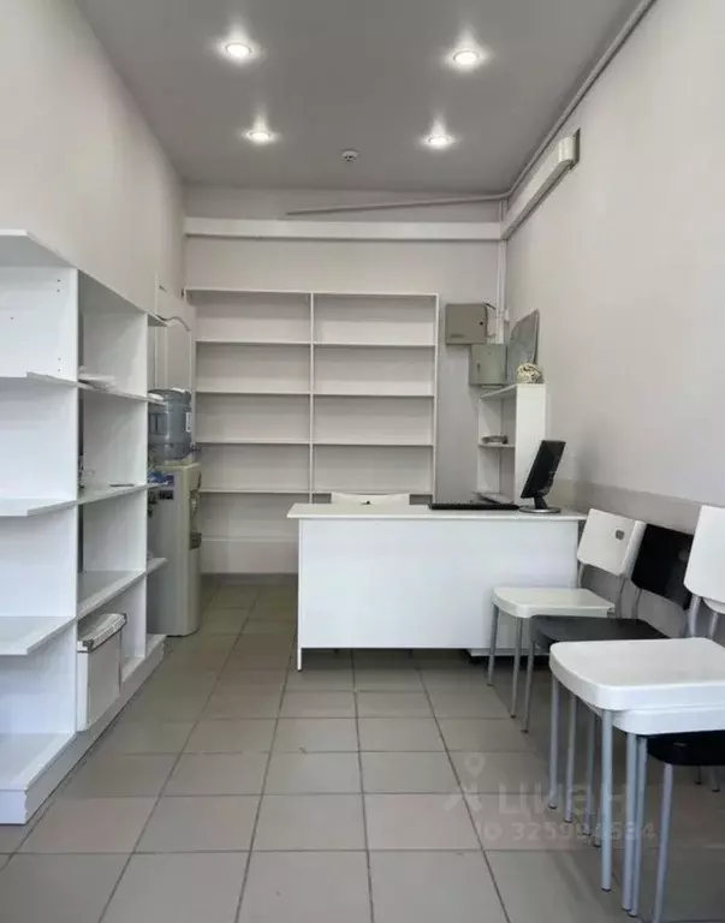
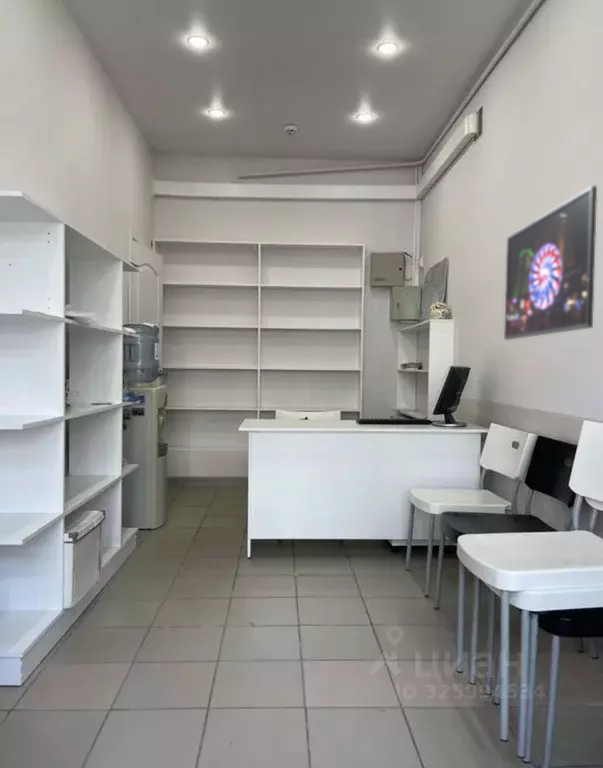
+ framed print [503,185,598,341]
